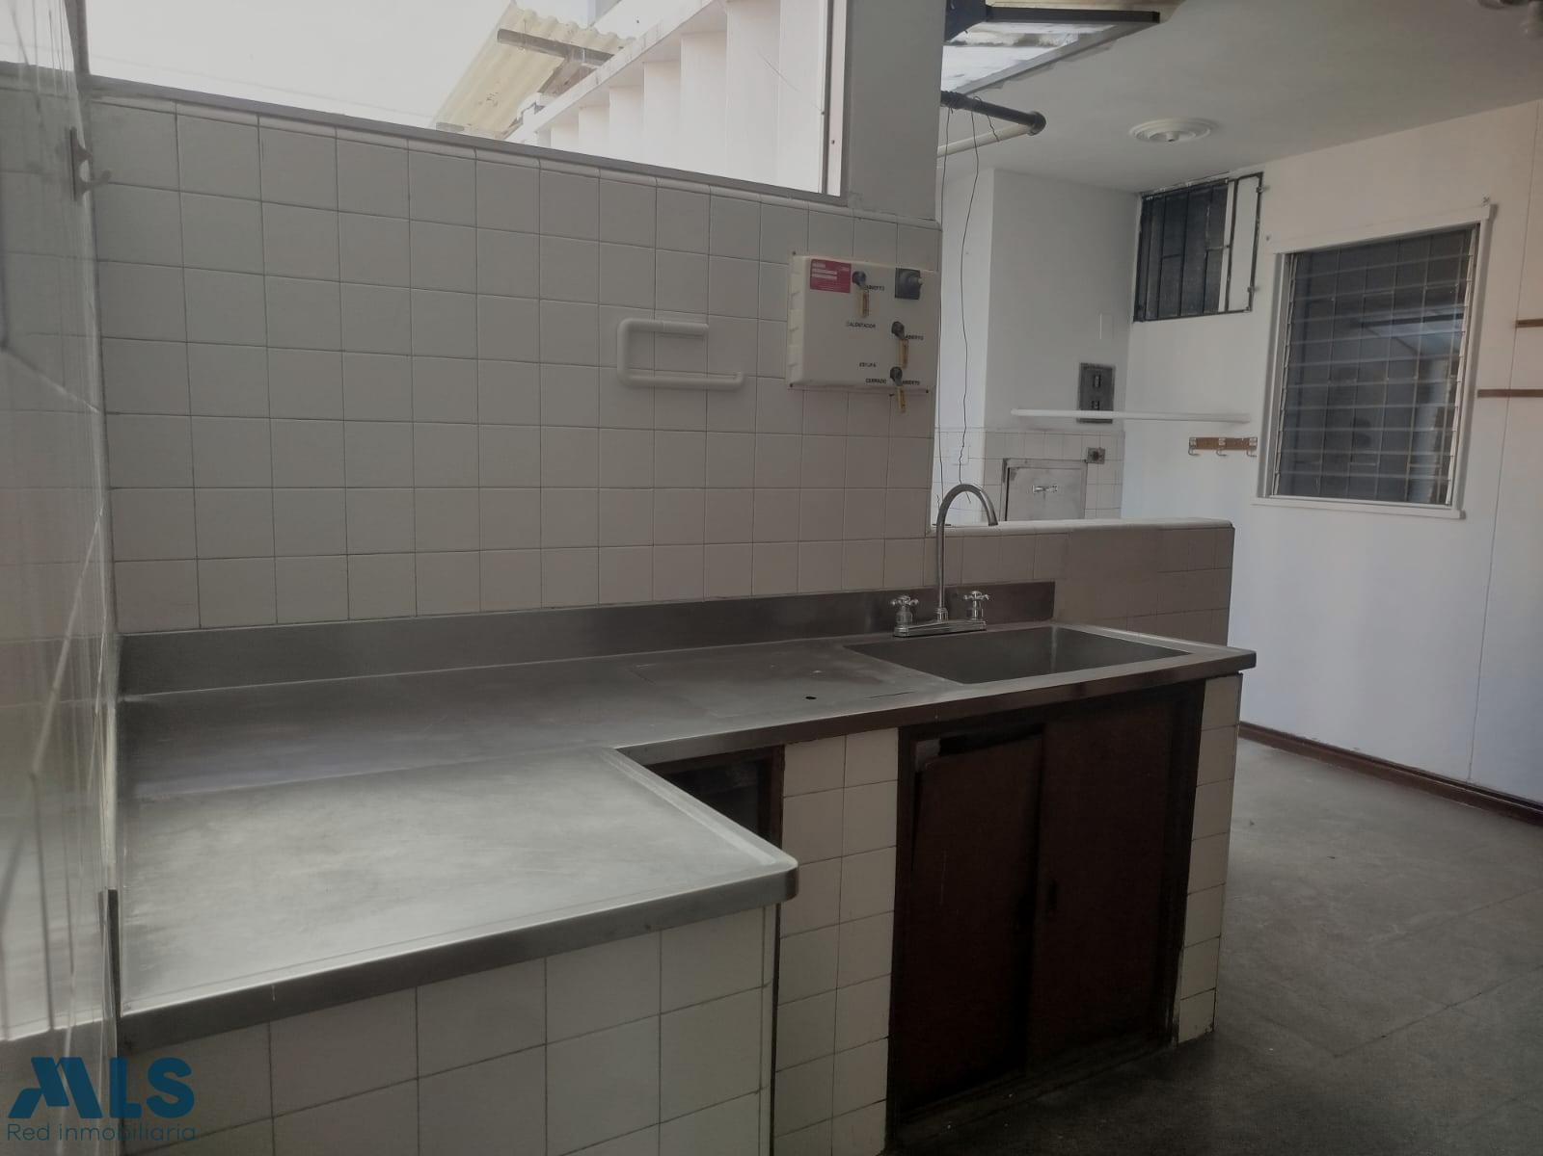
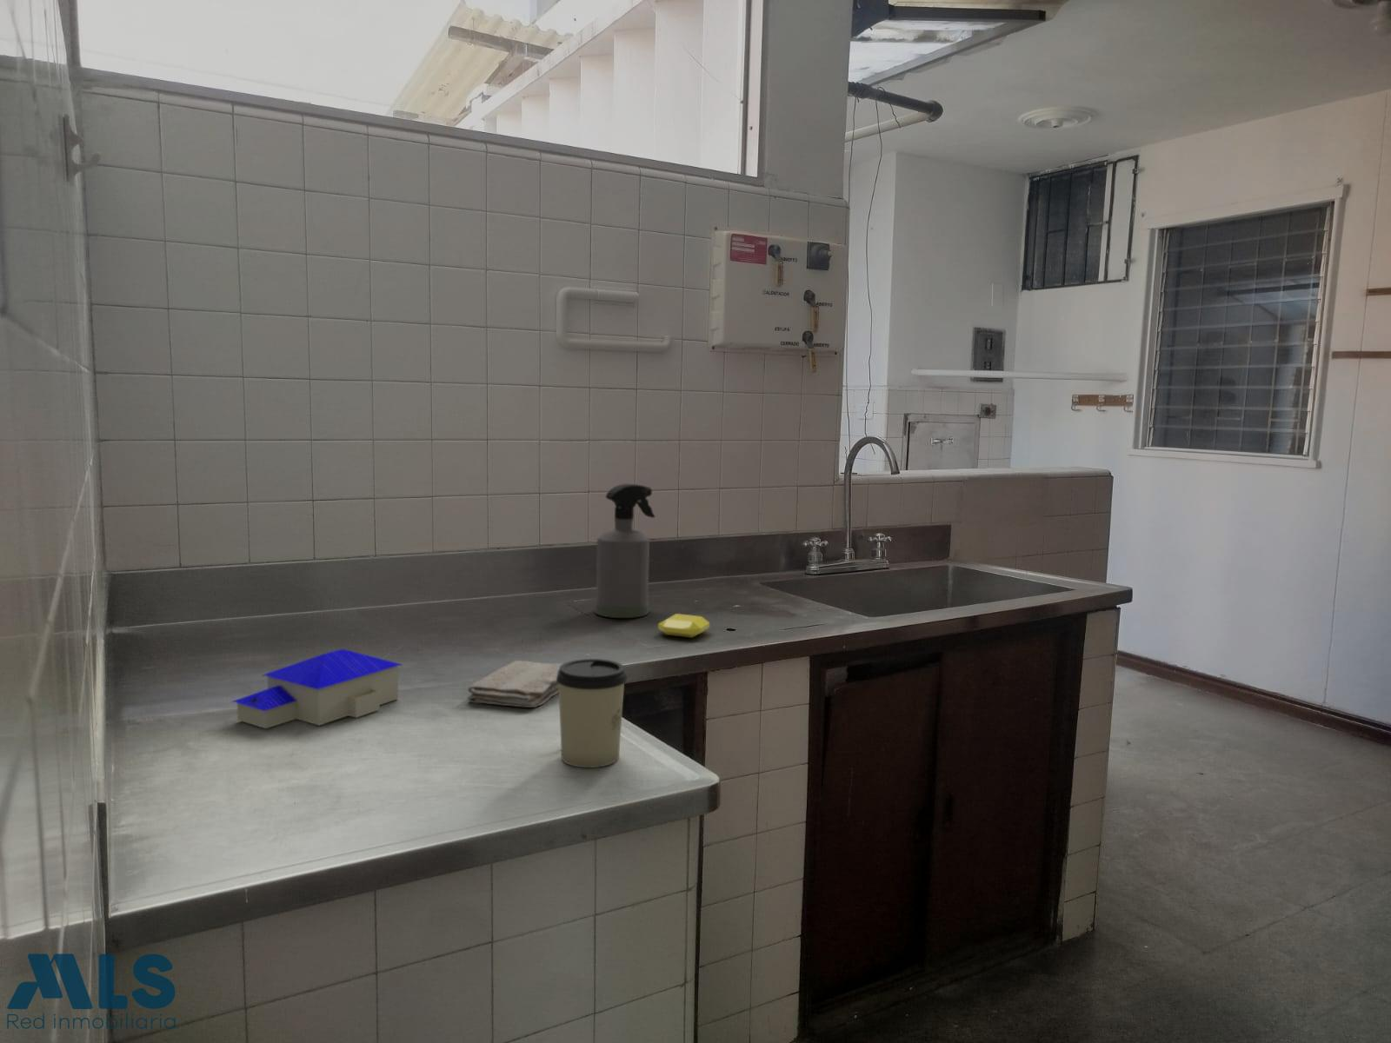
+ spray bottle [594,483,655,619]
+ architectural model [231,649,403,730]
+ washcloth [467,660,563,709]
+ soap bar [657,612,710,639]
+ cup [556,658,628,768]
